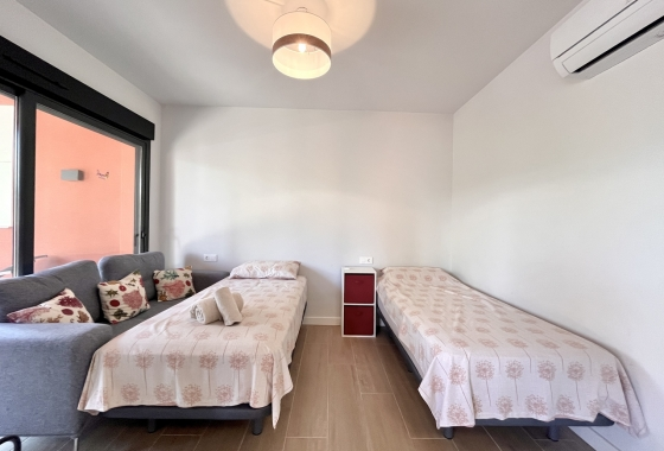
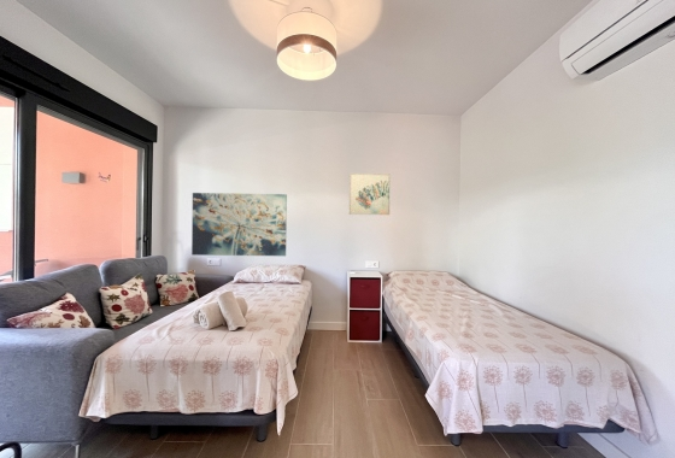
+ wall art [347,172,392,216]
+ wall art [190,192,288,257]
